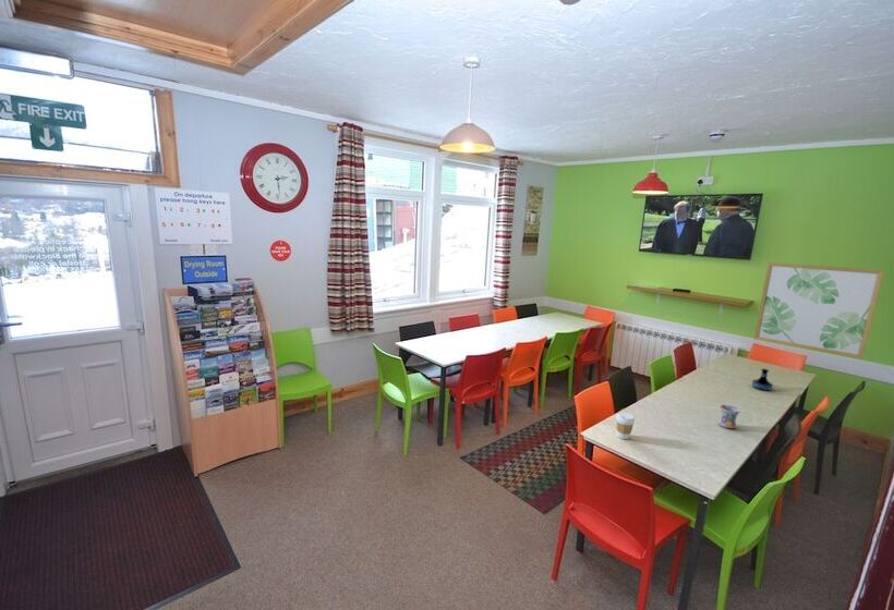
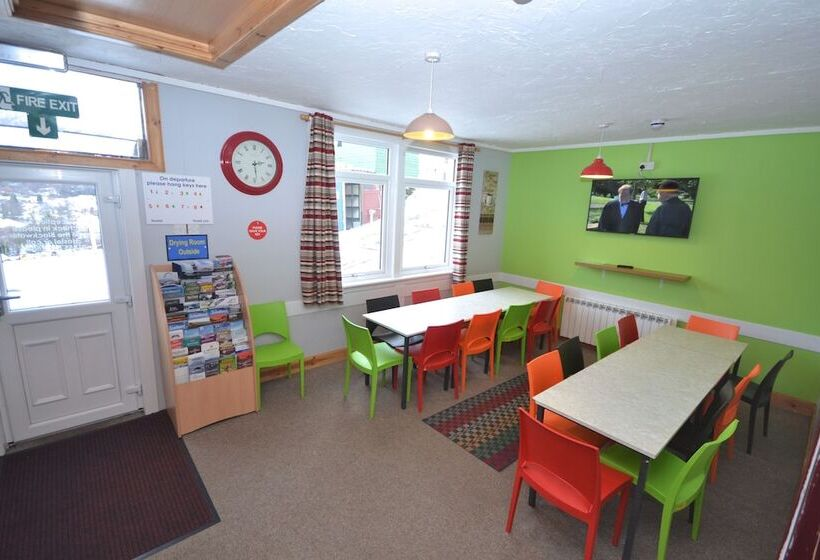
- wall art [753,261,885,361]
- coffee cup [615,412,636,440]
- mug [717,404,741,429]
- tequila bottle [751,367,774,392]
